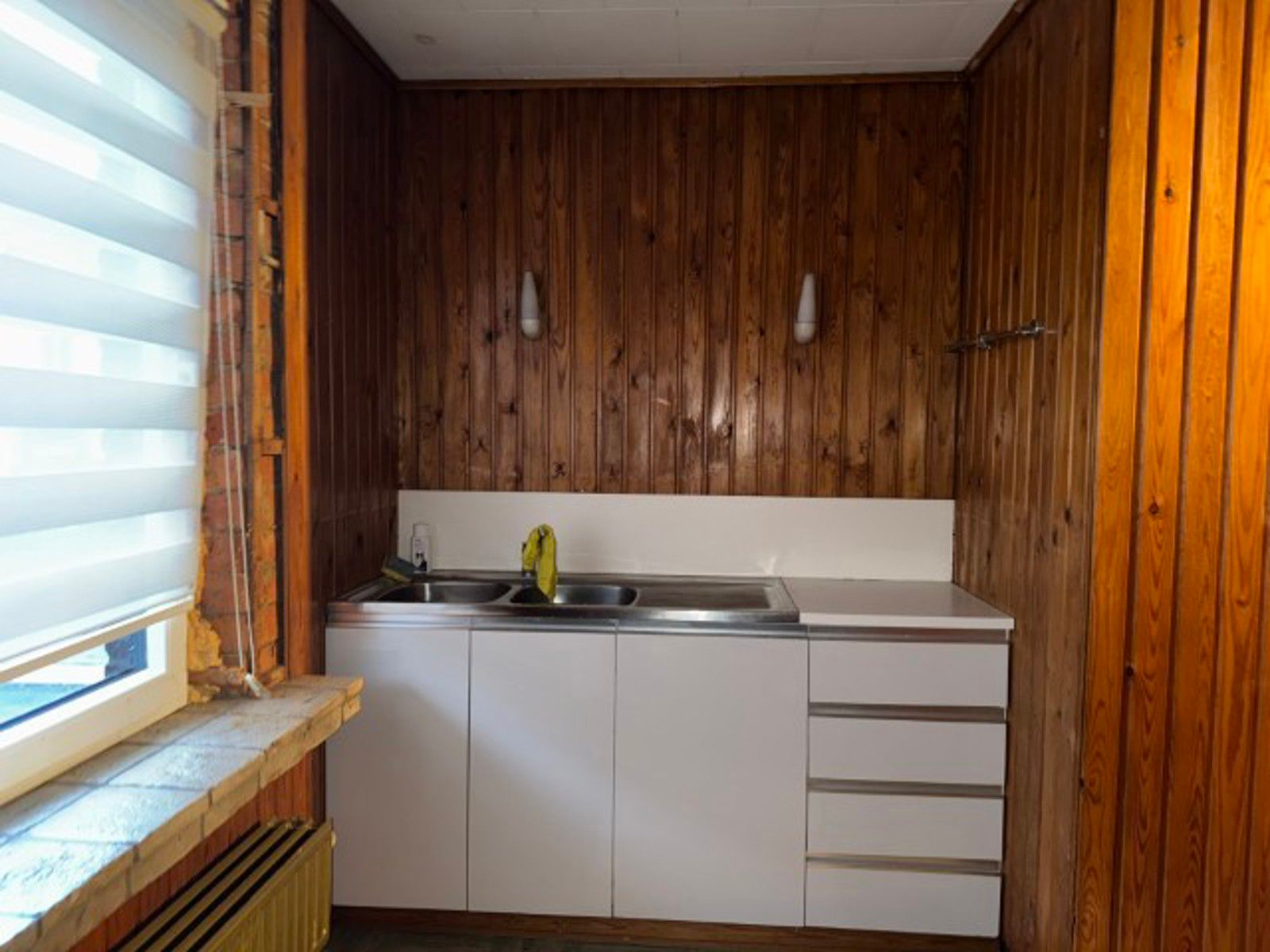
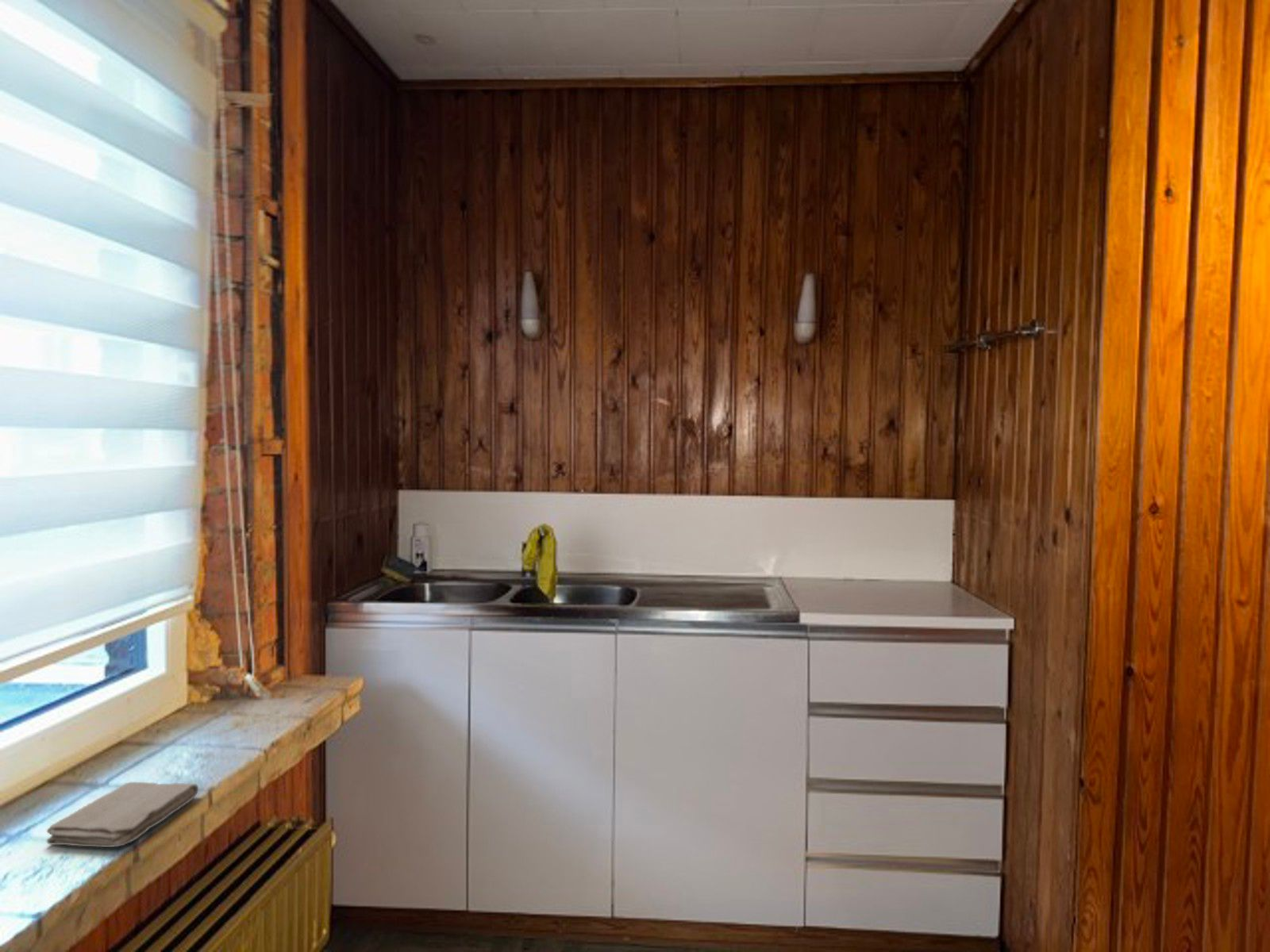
+ washcloth [46,781,199,848]
